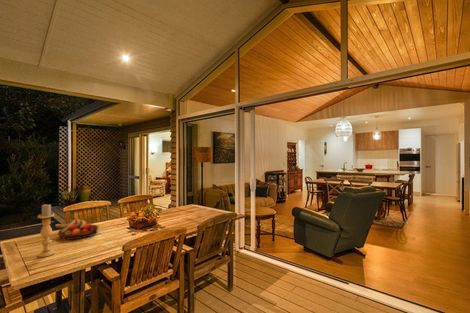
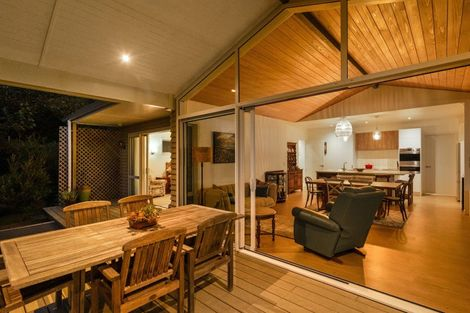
- fruit bowl [54,218,99,241]
- candle holder [37,203,56,258]
